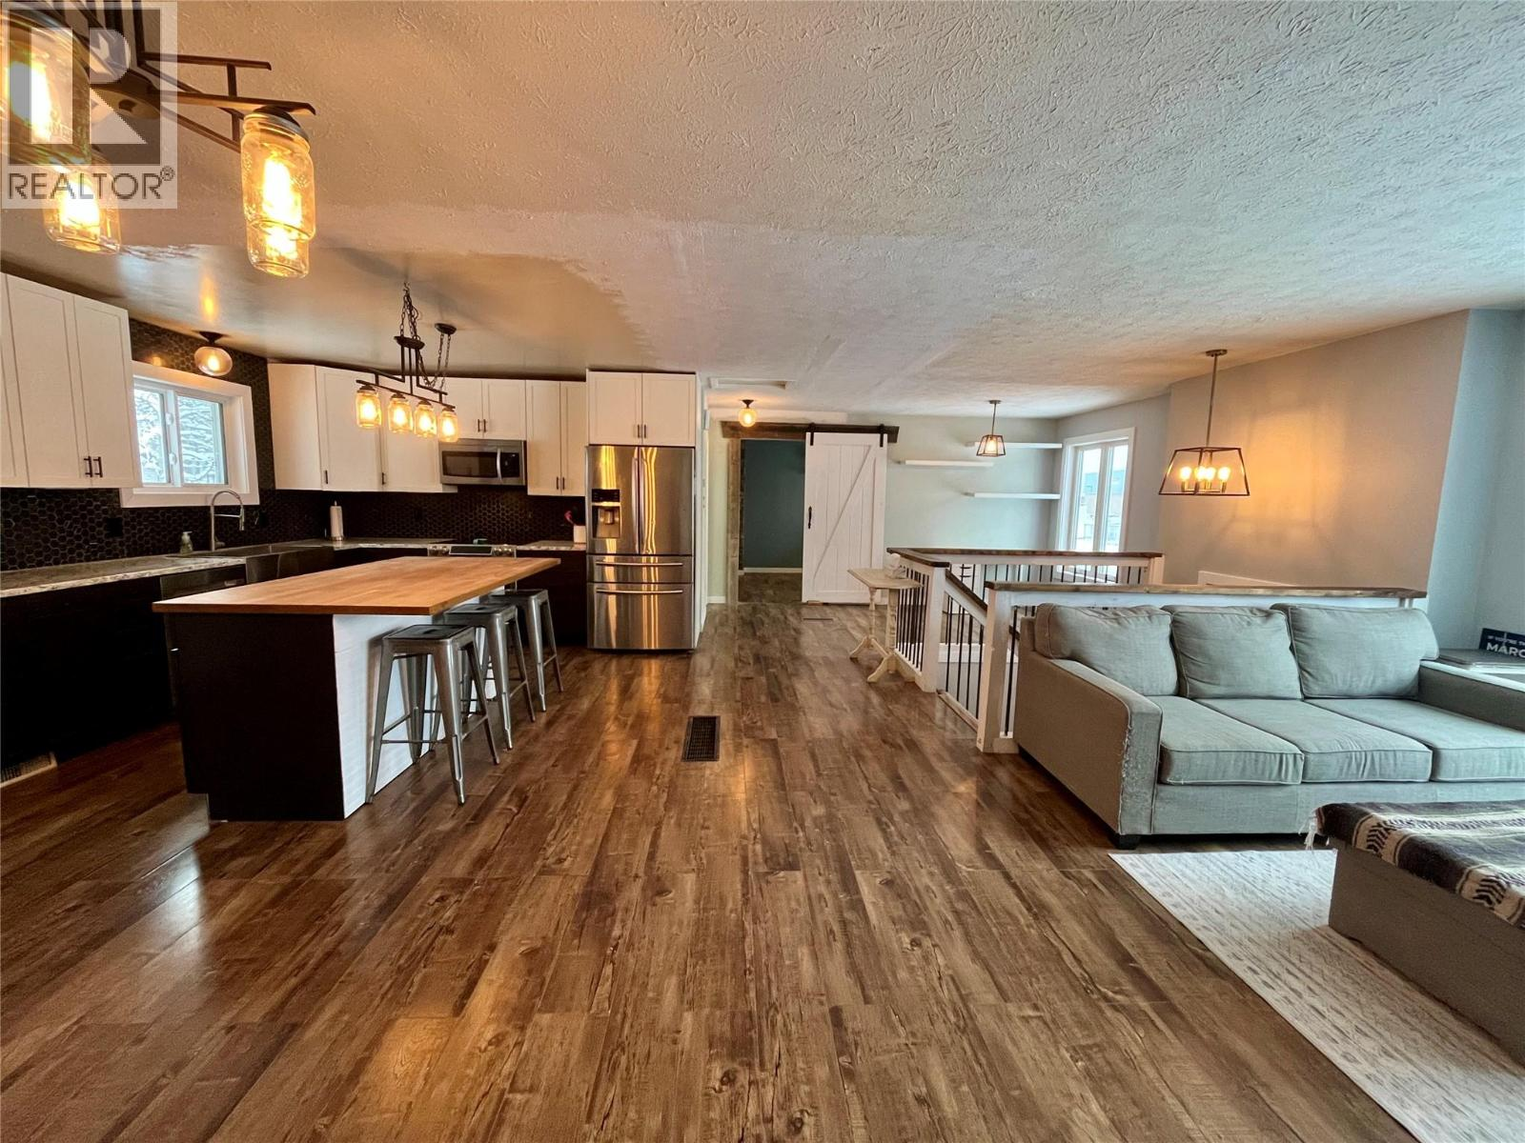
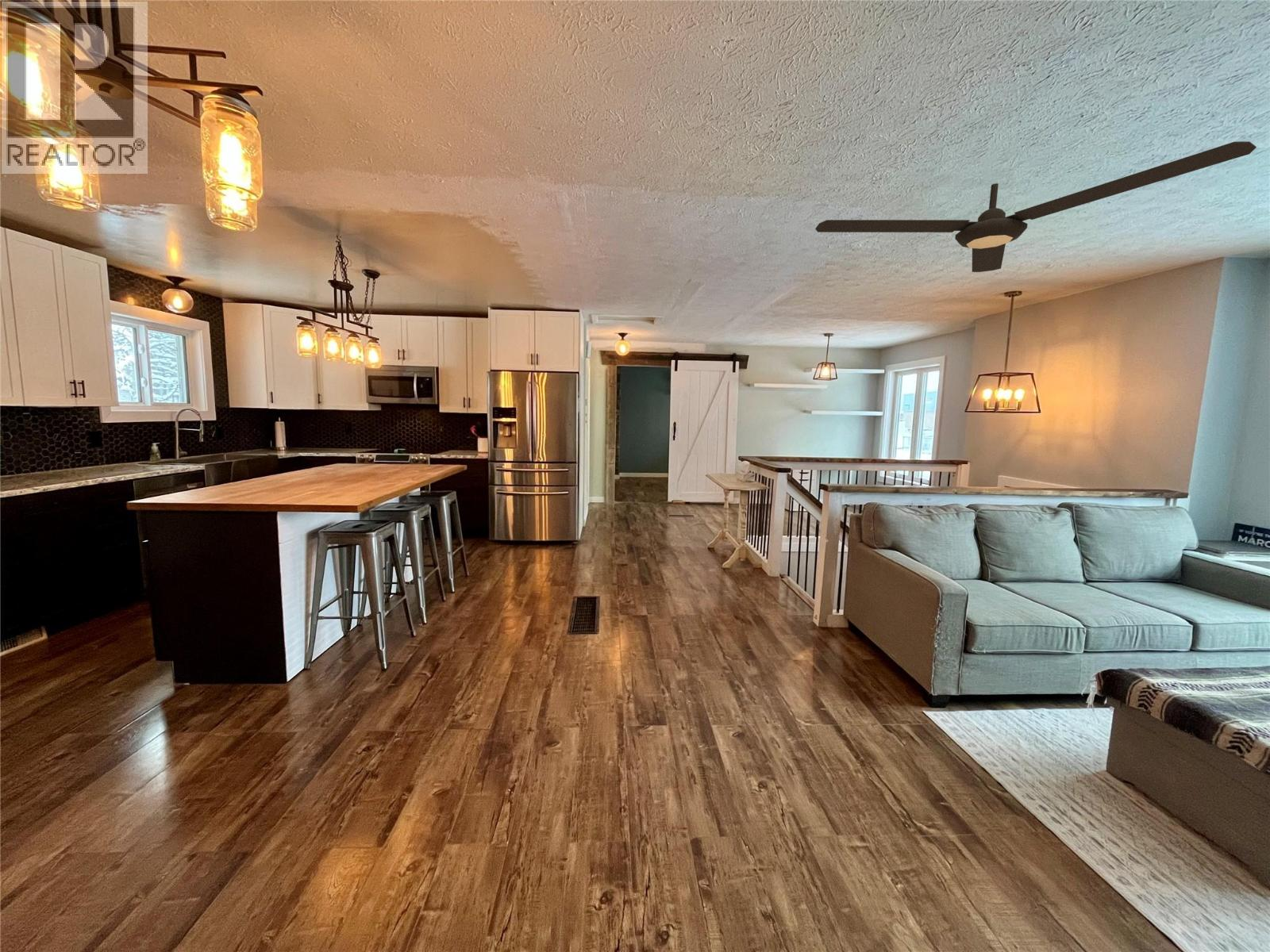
+ ceiling fan [814,140,1257,273]
